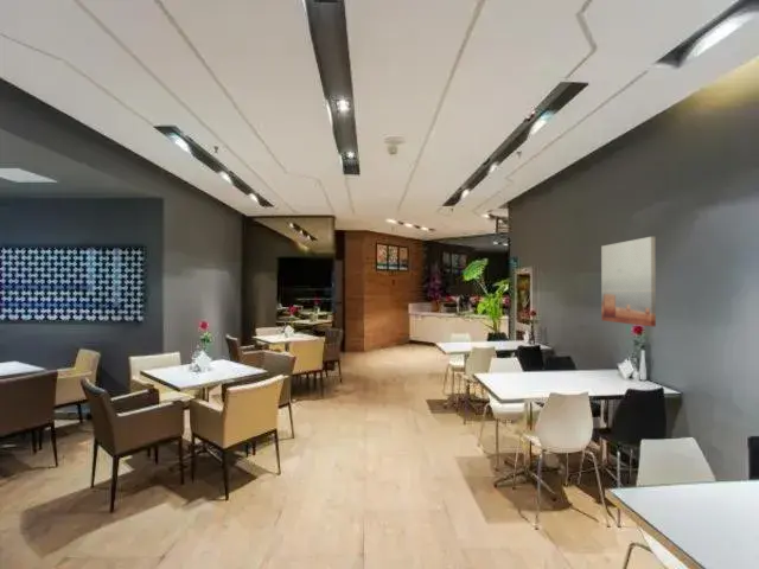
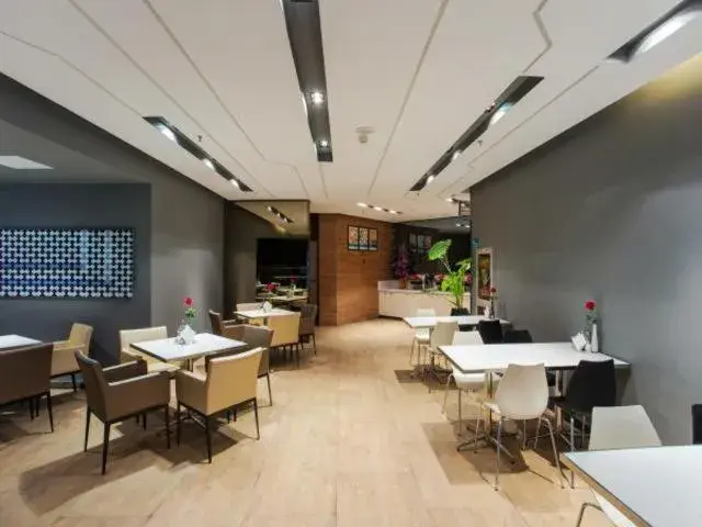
- wall art [600,236,657,327]
